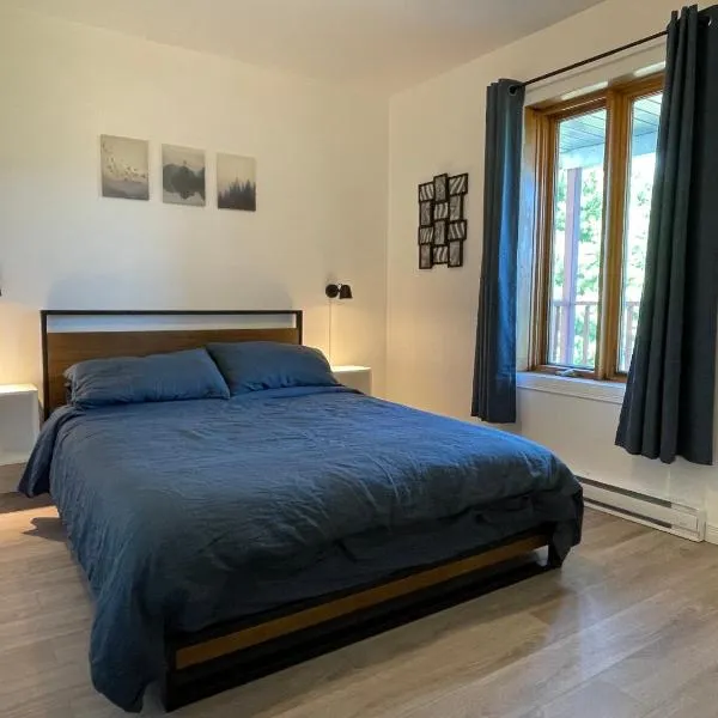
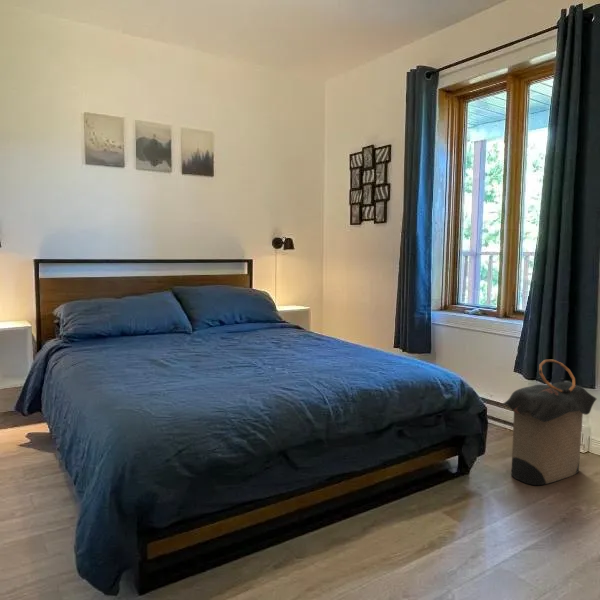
+ laundry hamper [500,359,597,486]
